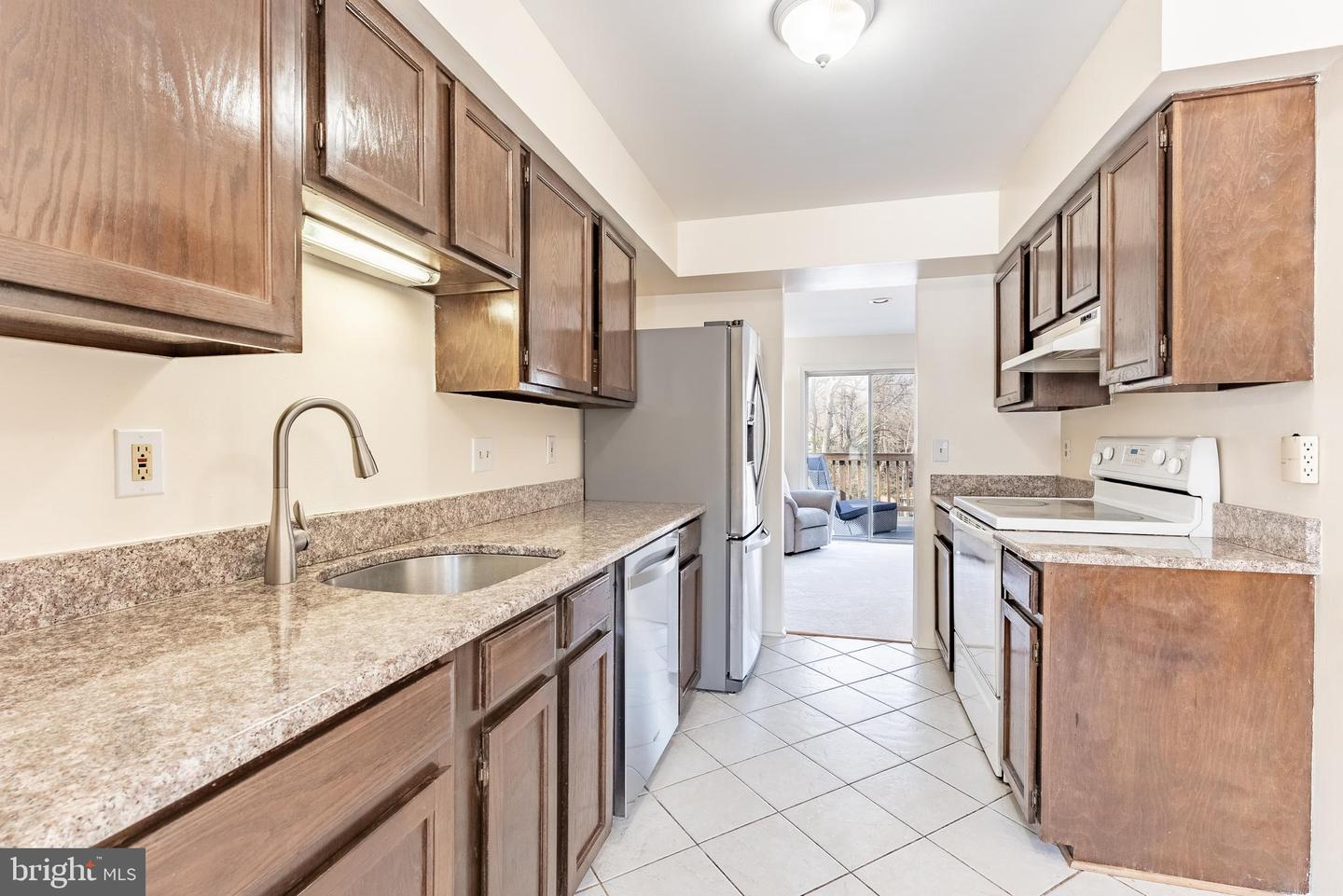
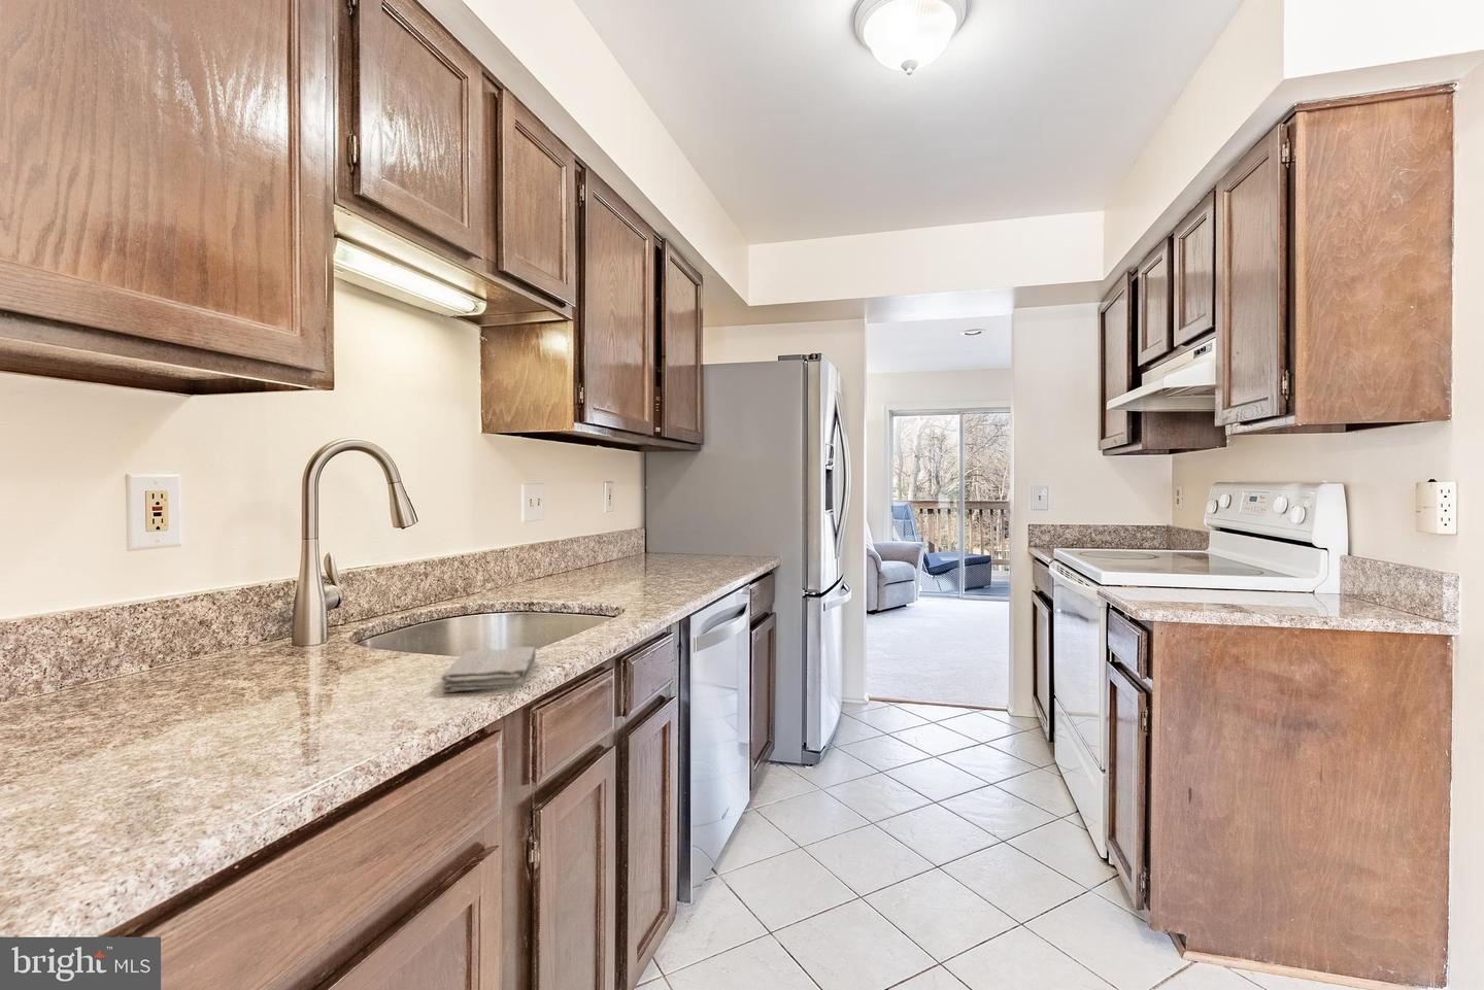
+ washcloth [440,646,537,693]
